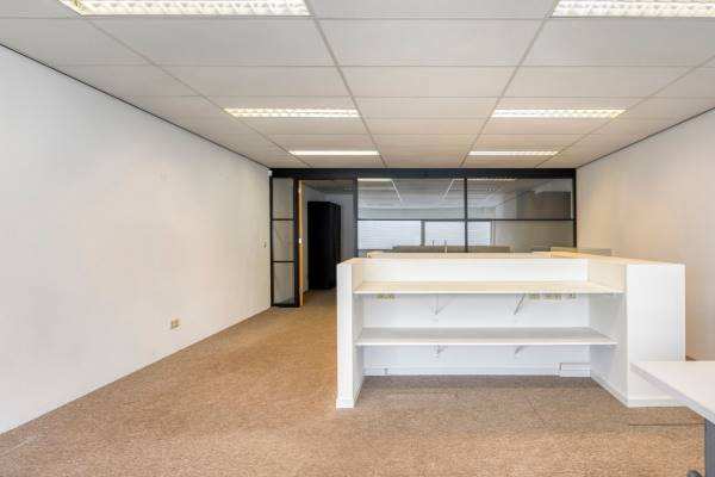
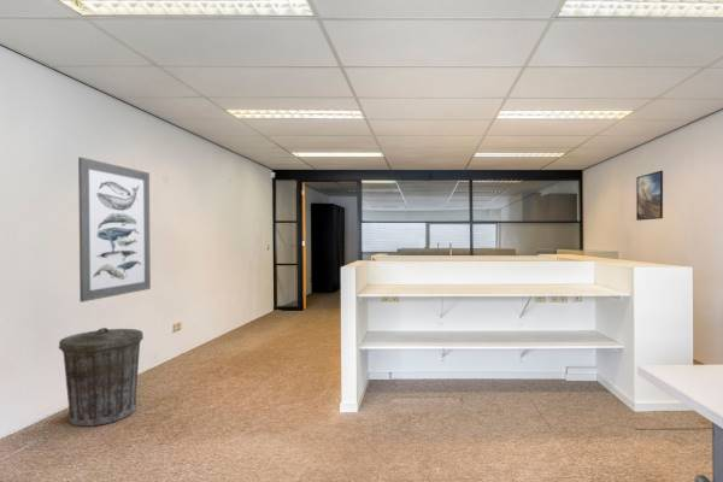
+ trash can [58,327,145,428]
+ wall art [77,157,152,304]
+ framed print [635,170,664,222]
